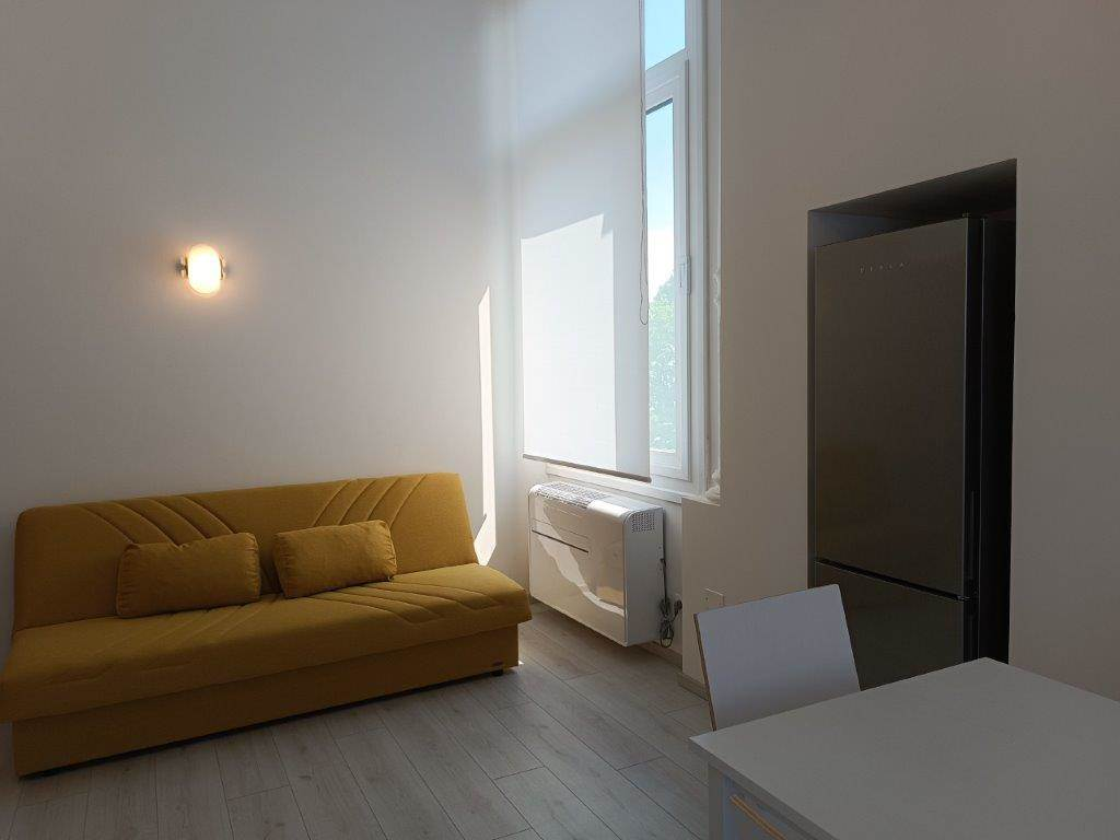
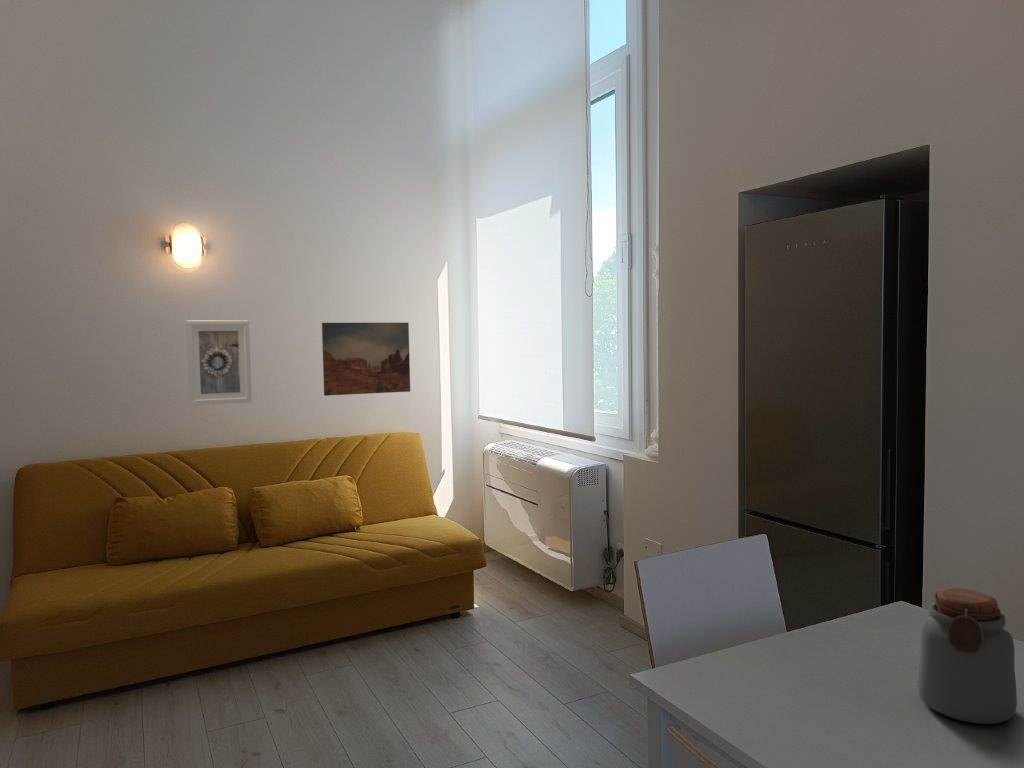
+ jar [916,587,1018,725]
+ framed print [185,319,253,406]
+ wall art [321,322,411,397]
